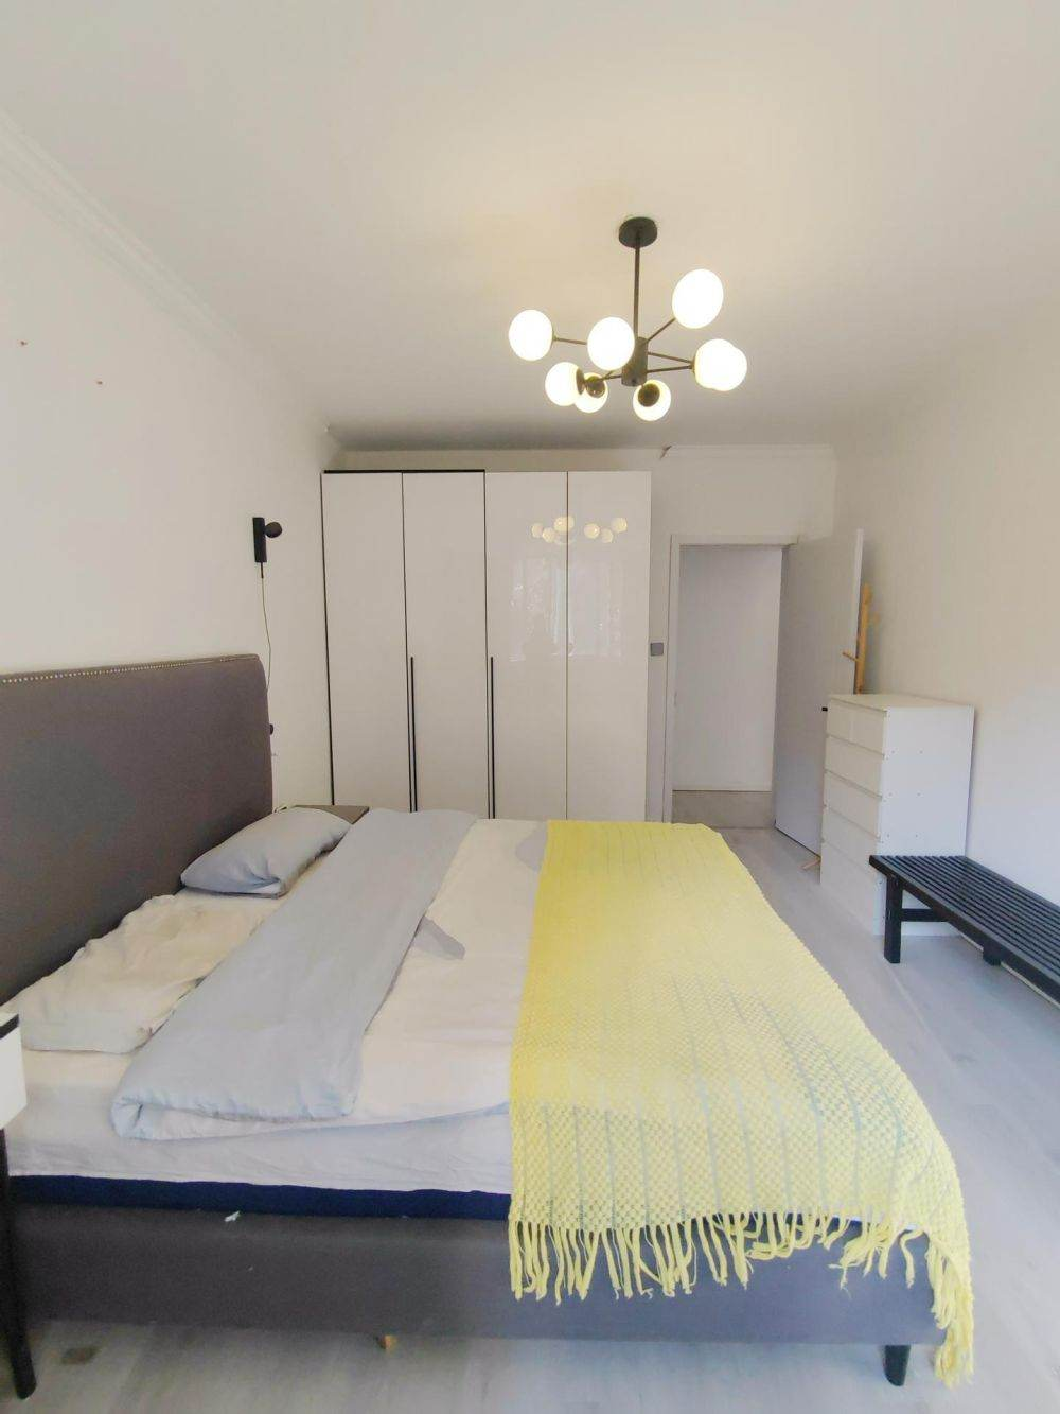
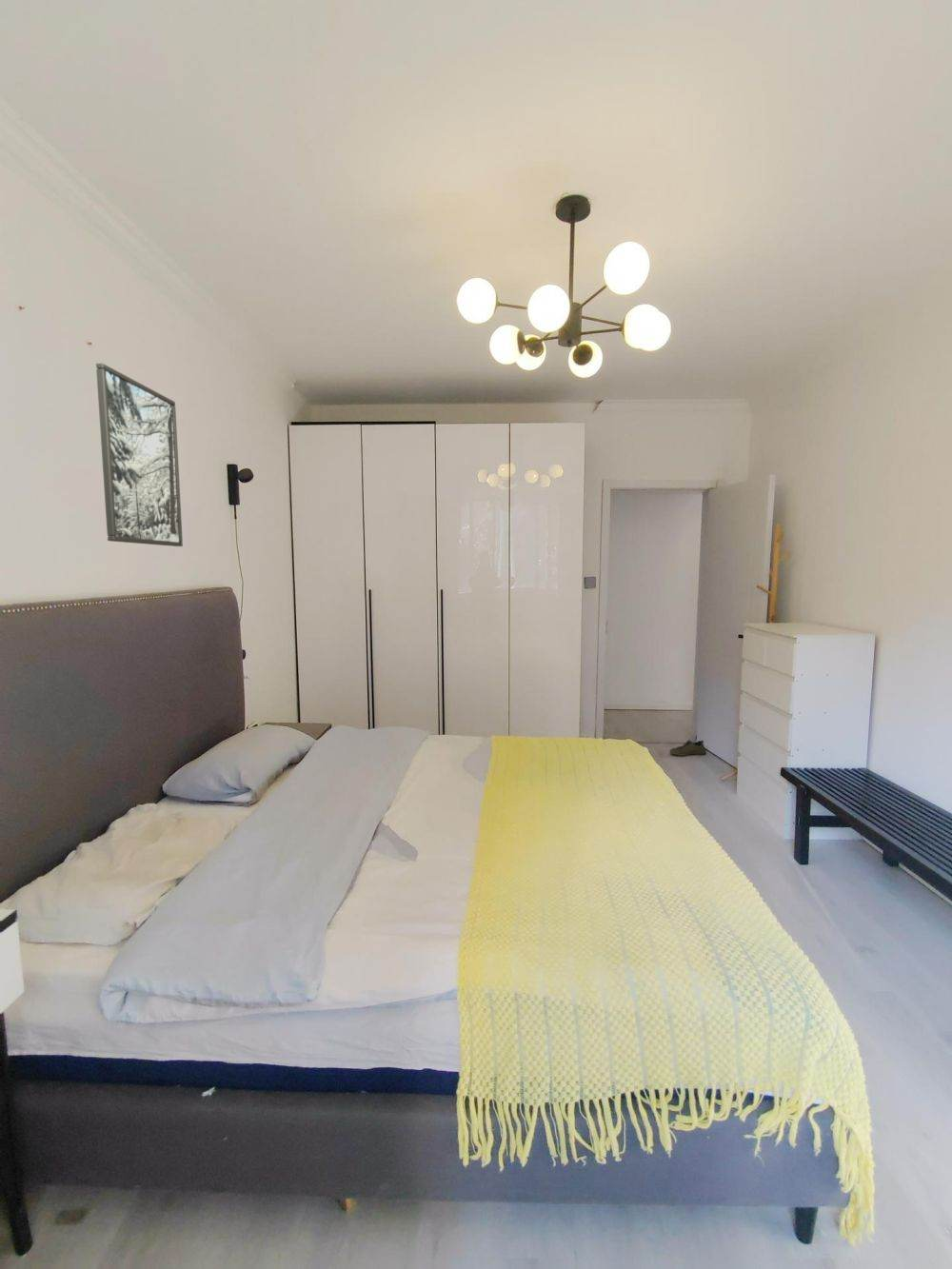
+ shoe [668,739,706,757]
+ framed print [95,363,184,547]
